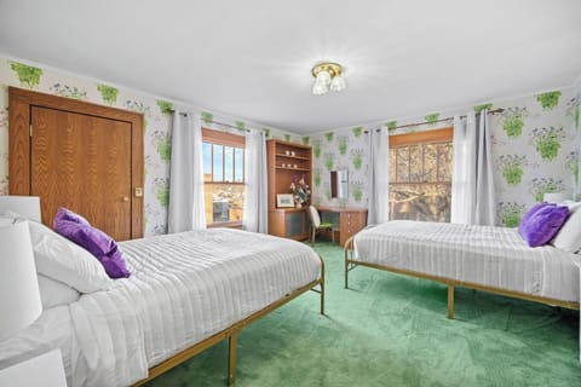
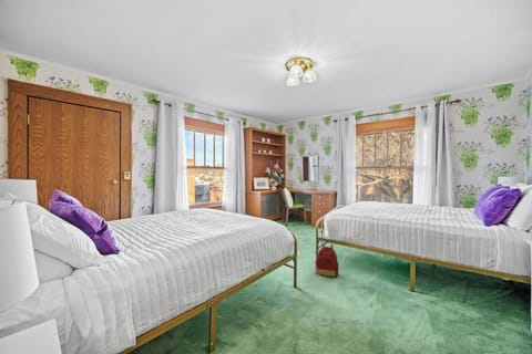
+ backpack [314,240,340,278]
